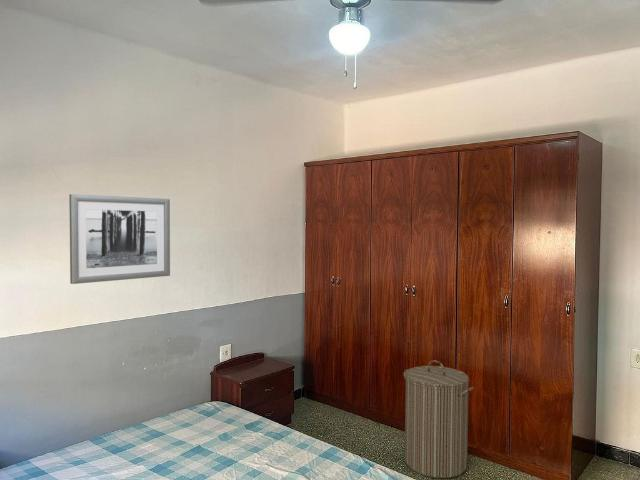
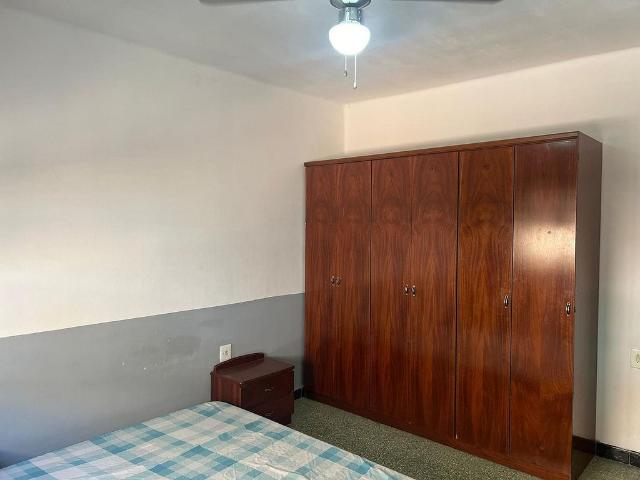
- wall art [68,193,171,285]
- laundry hamper [403,359,475,479]
